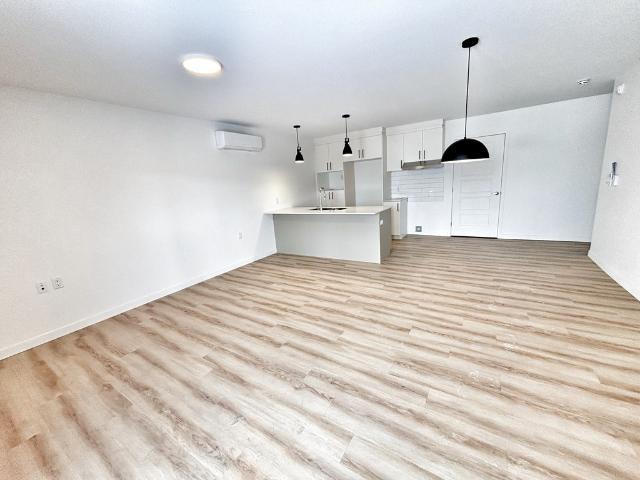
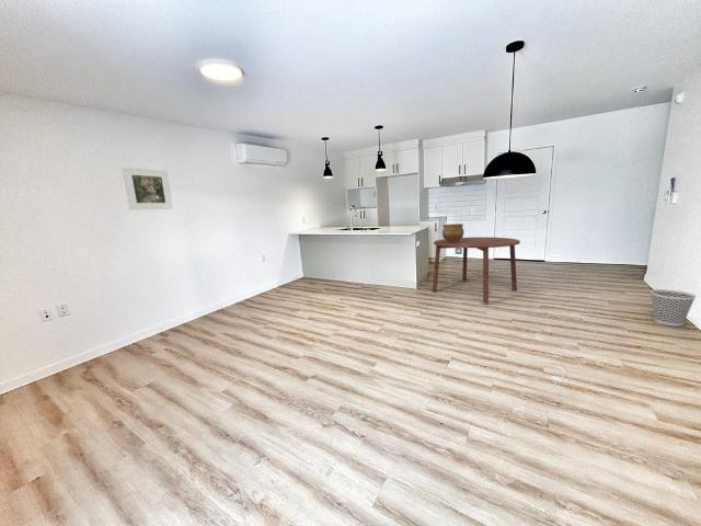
+ wastebasket [650,288,698,327]
+ ceramic pot [441,222,466,242]
+ dining table [432,236,521,305]
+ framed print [122,167,174,210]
